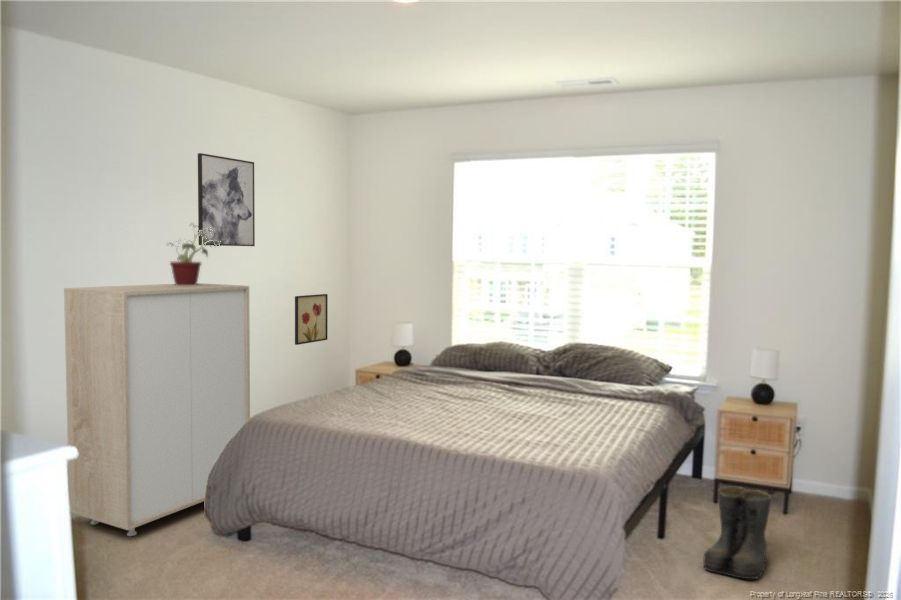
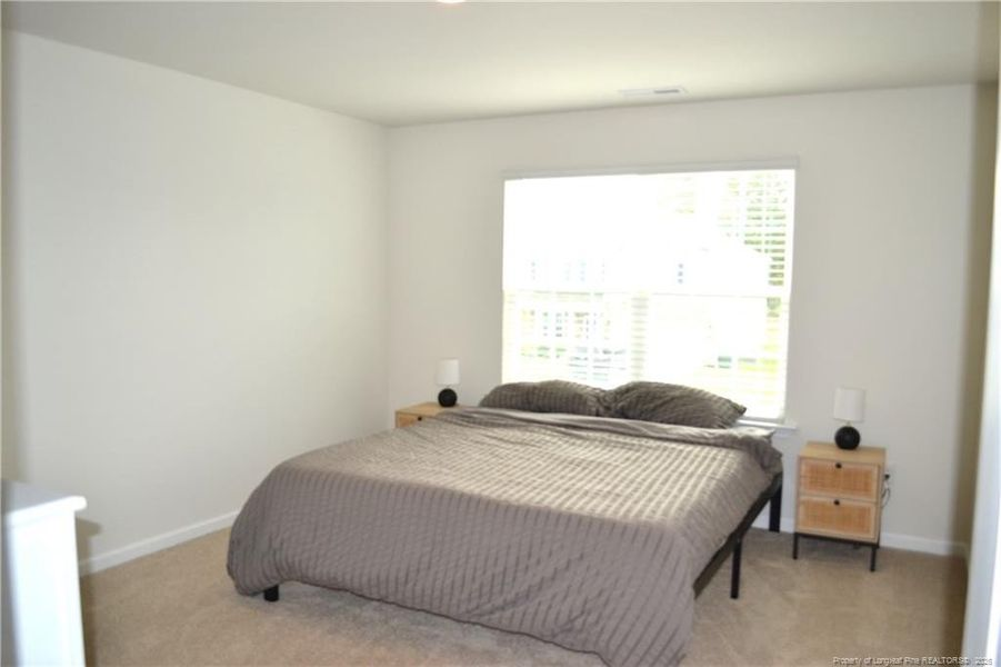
- boots [702,486,772,580]
- potted plant [165,221,221,286]
- wall art [294,293,329,346]
- storage cabinet [63,282,251,537]
- wall art [197,152,256,247]
